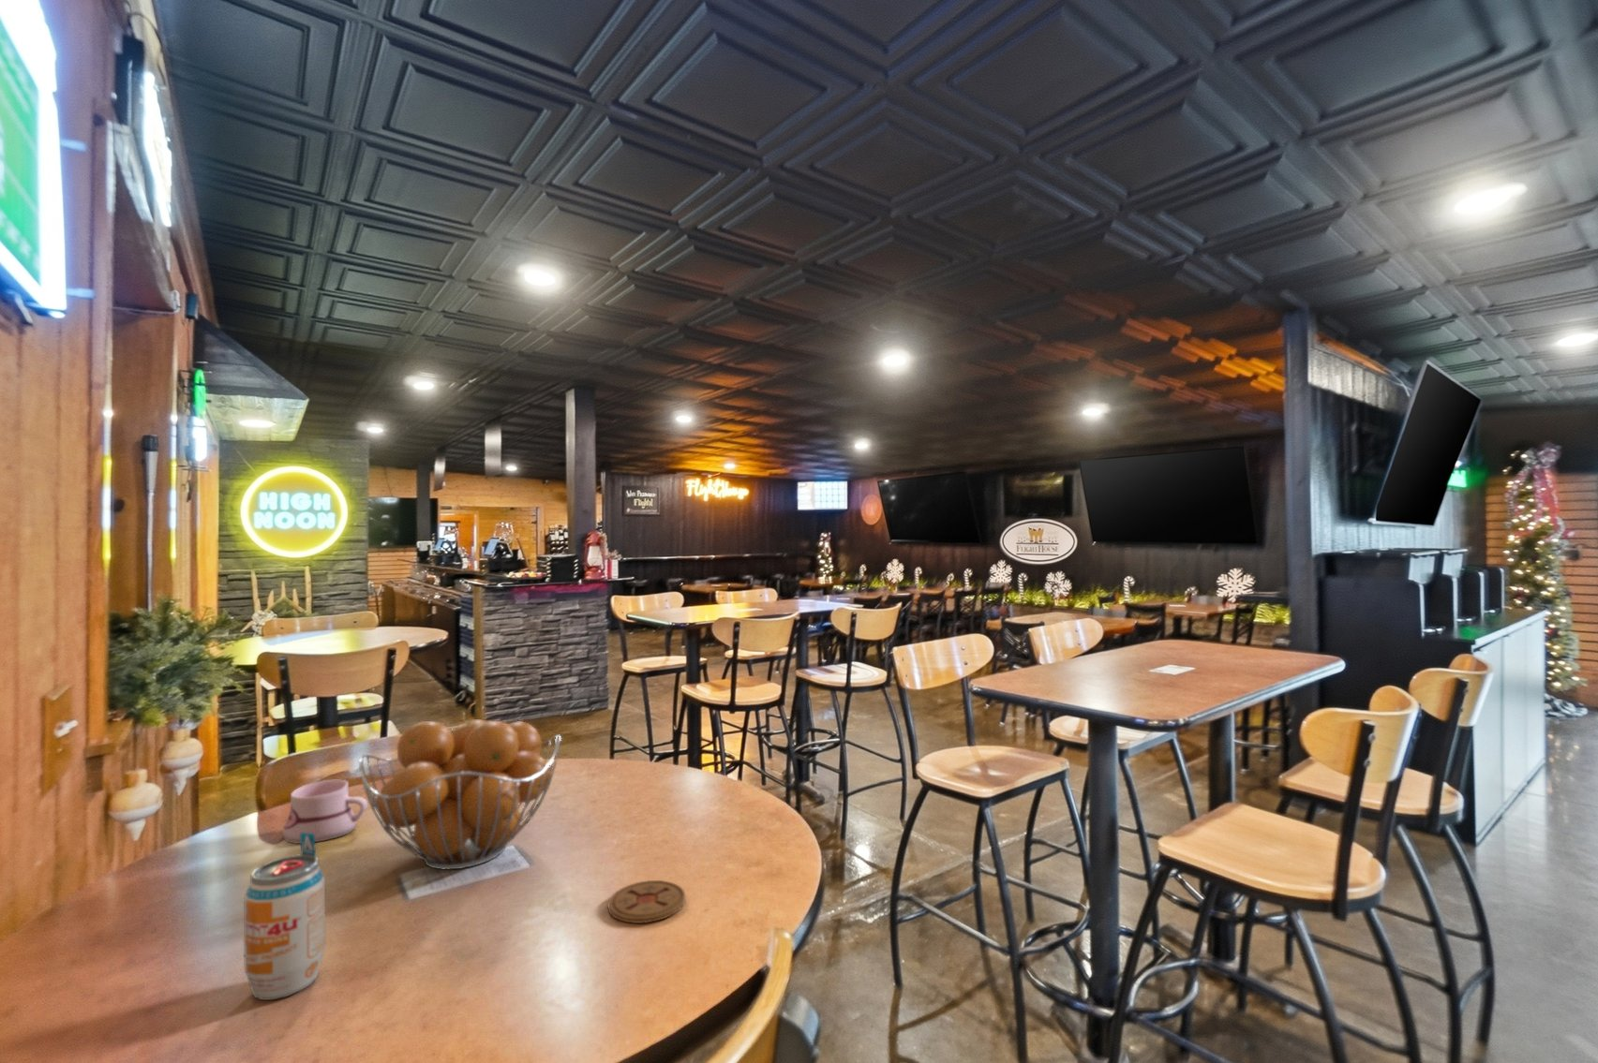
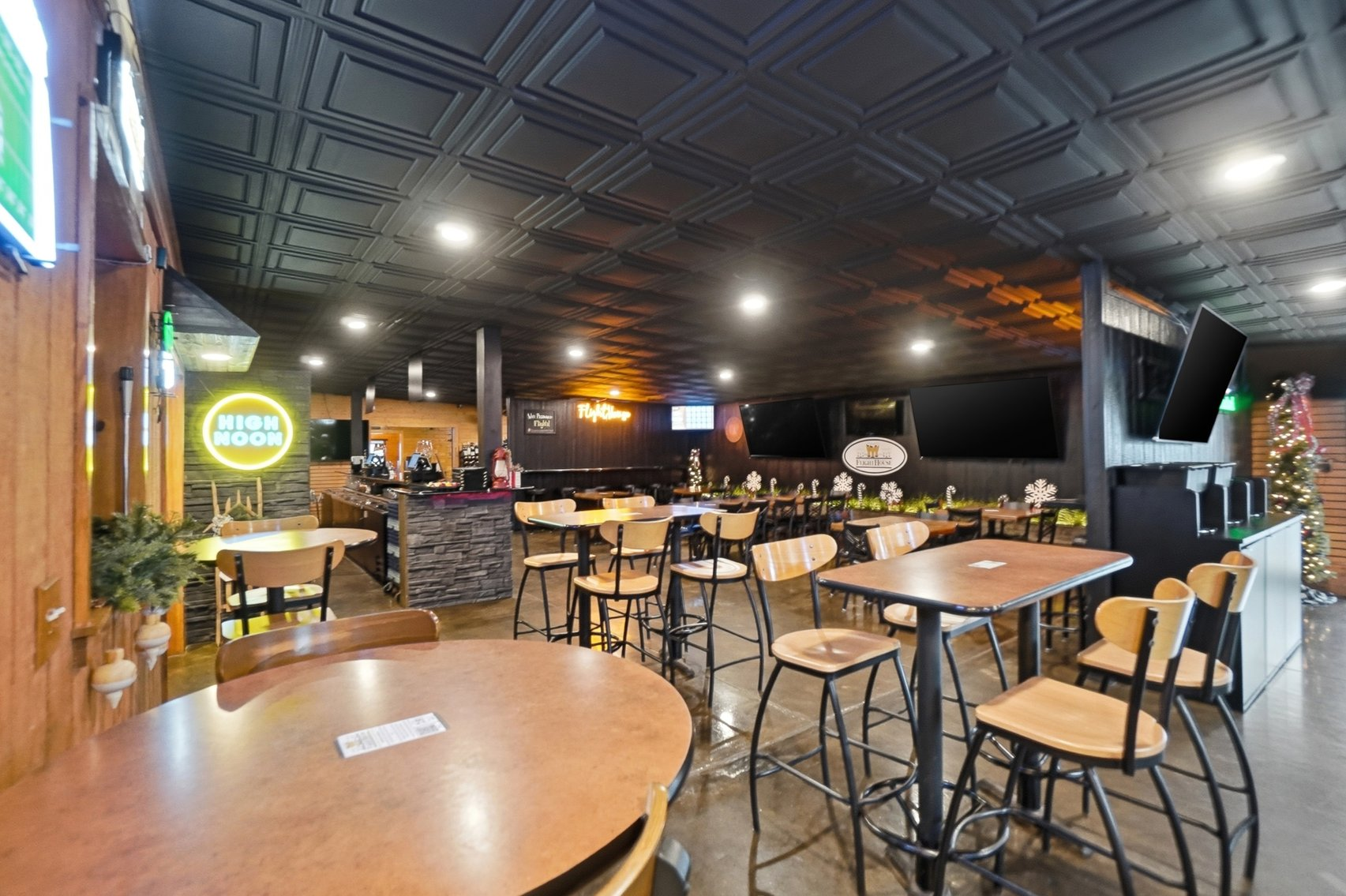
- fruit basket [359,718,563,870]
- coaster [608,879,686,924]
- beverage can [242,833,326,1001]
- mug [283,779,368,845]
